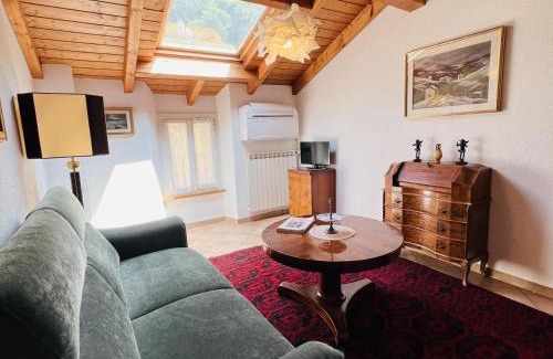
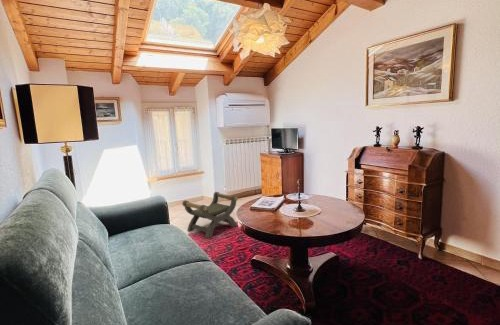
+ stool [181,191,239,239]
